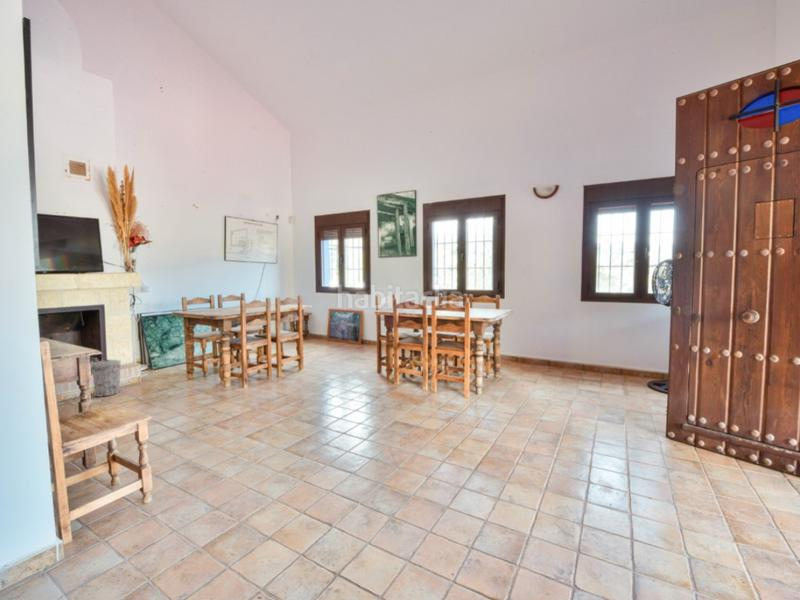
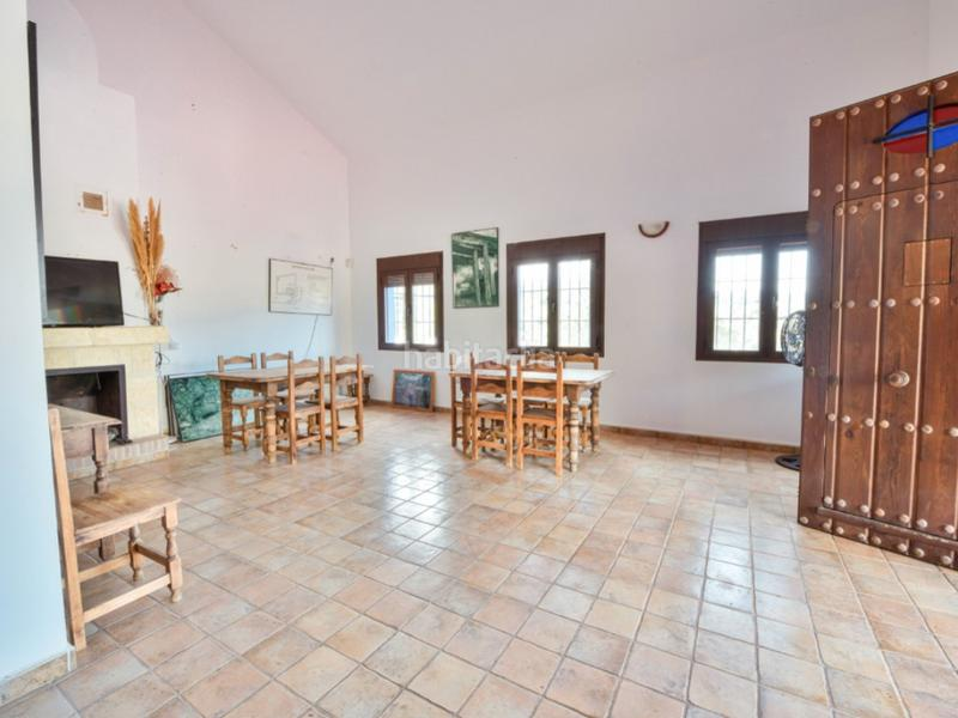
- trash can [91,358,122,398]
